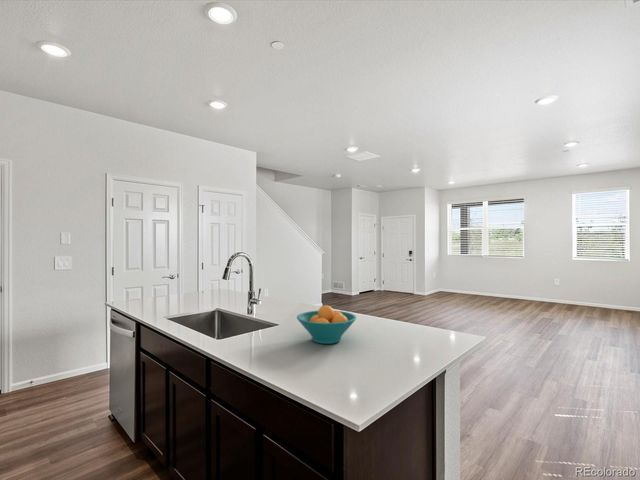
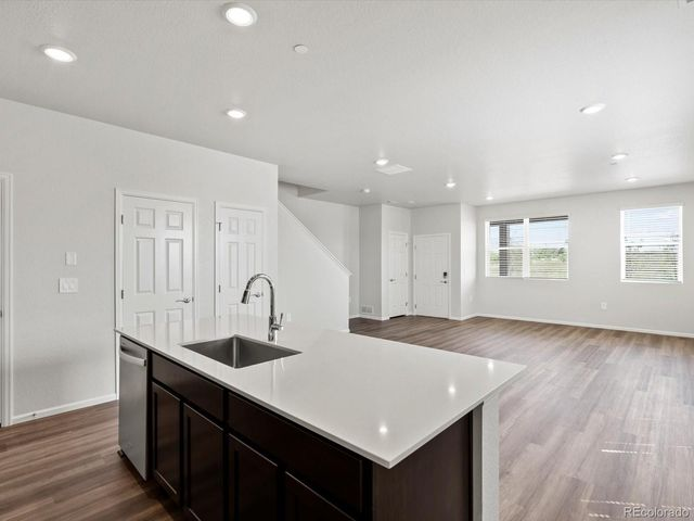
- fruit bowl [296,304,357,345]
